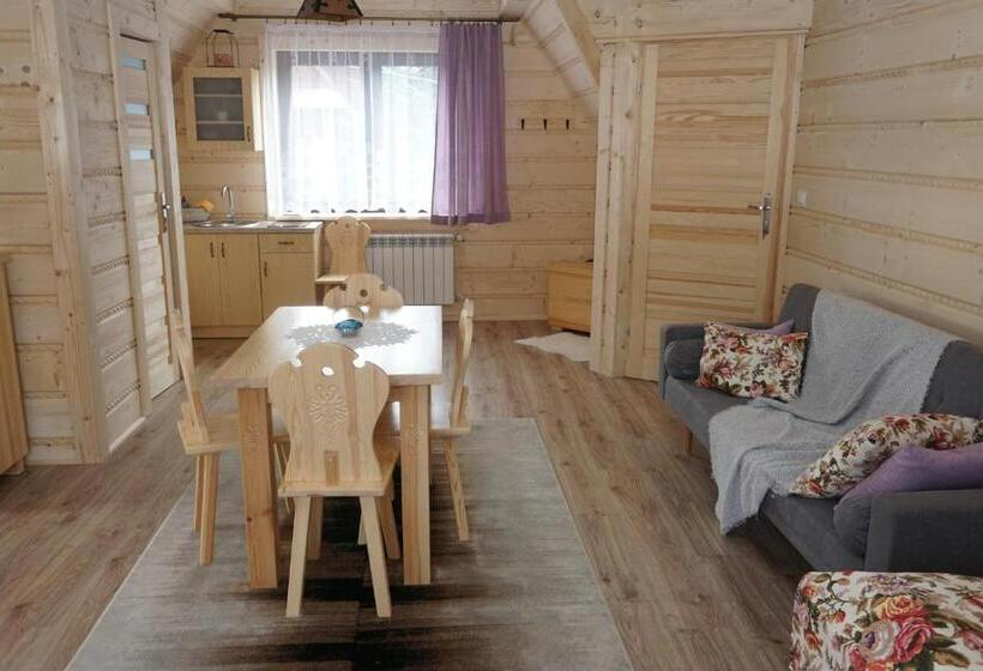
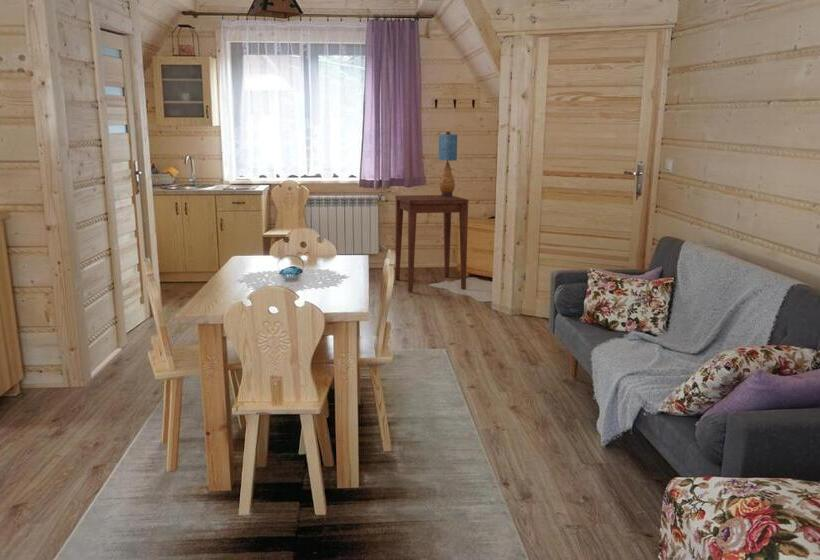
+ side table [394,194,470,292]
+ table lamp [437,131,458,197]
